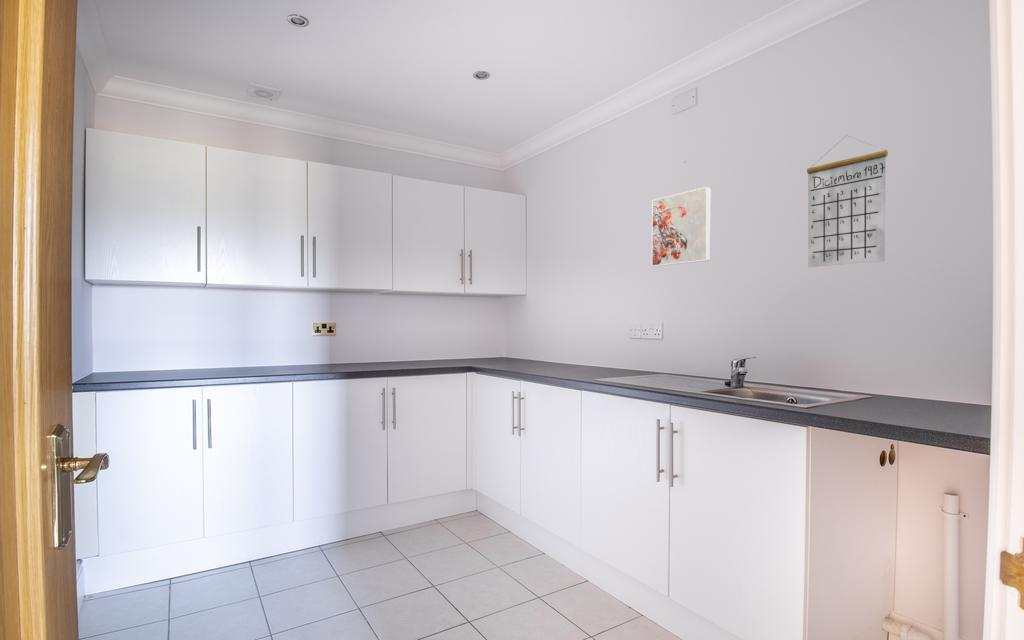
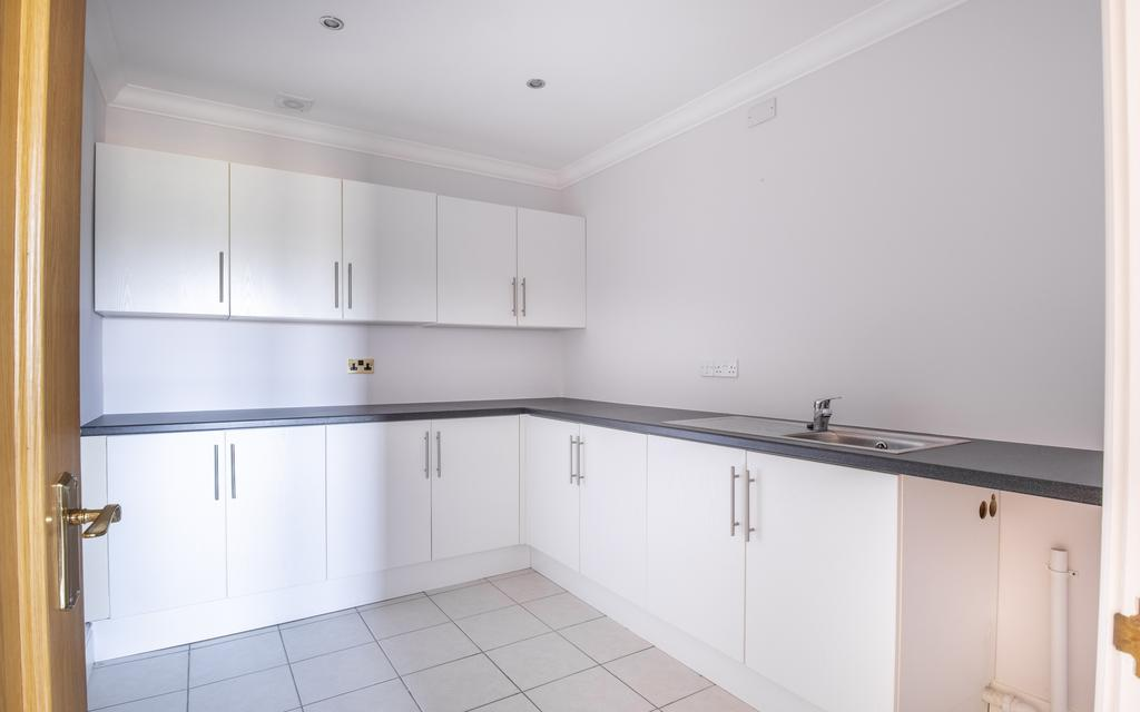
- calendar [806,135,889,268]
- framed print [651,186,712,267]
